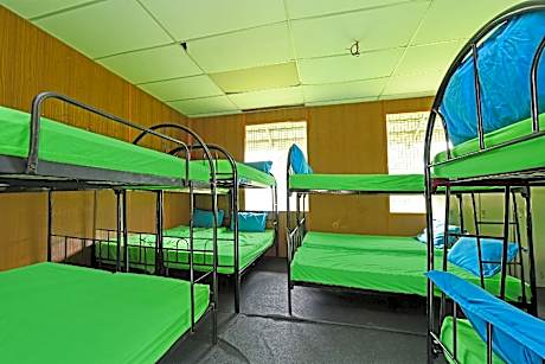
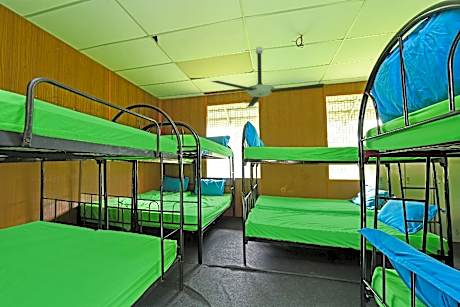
+ ceiling fan [209,46,325,108]
